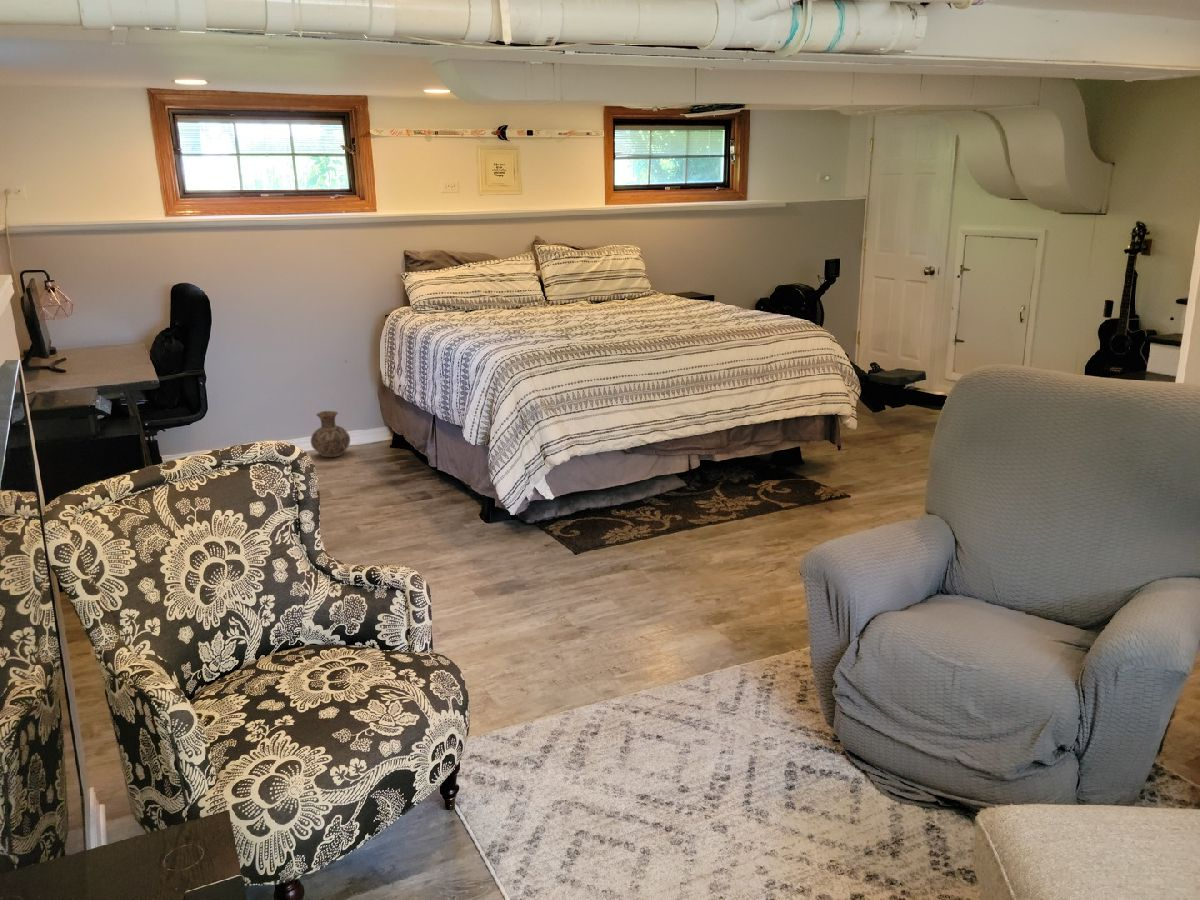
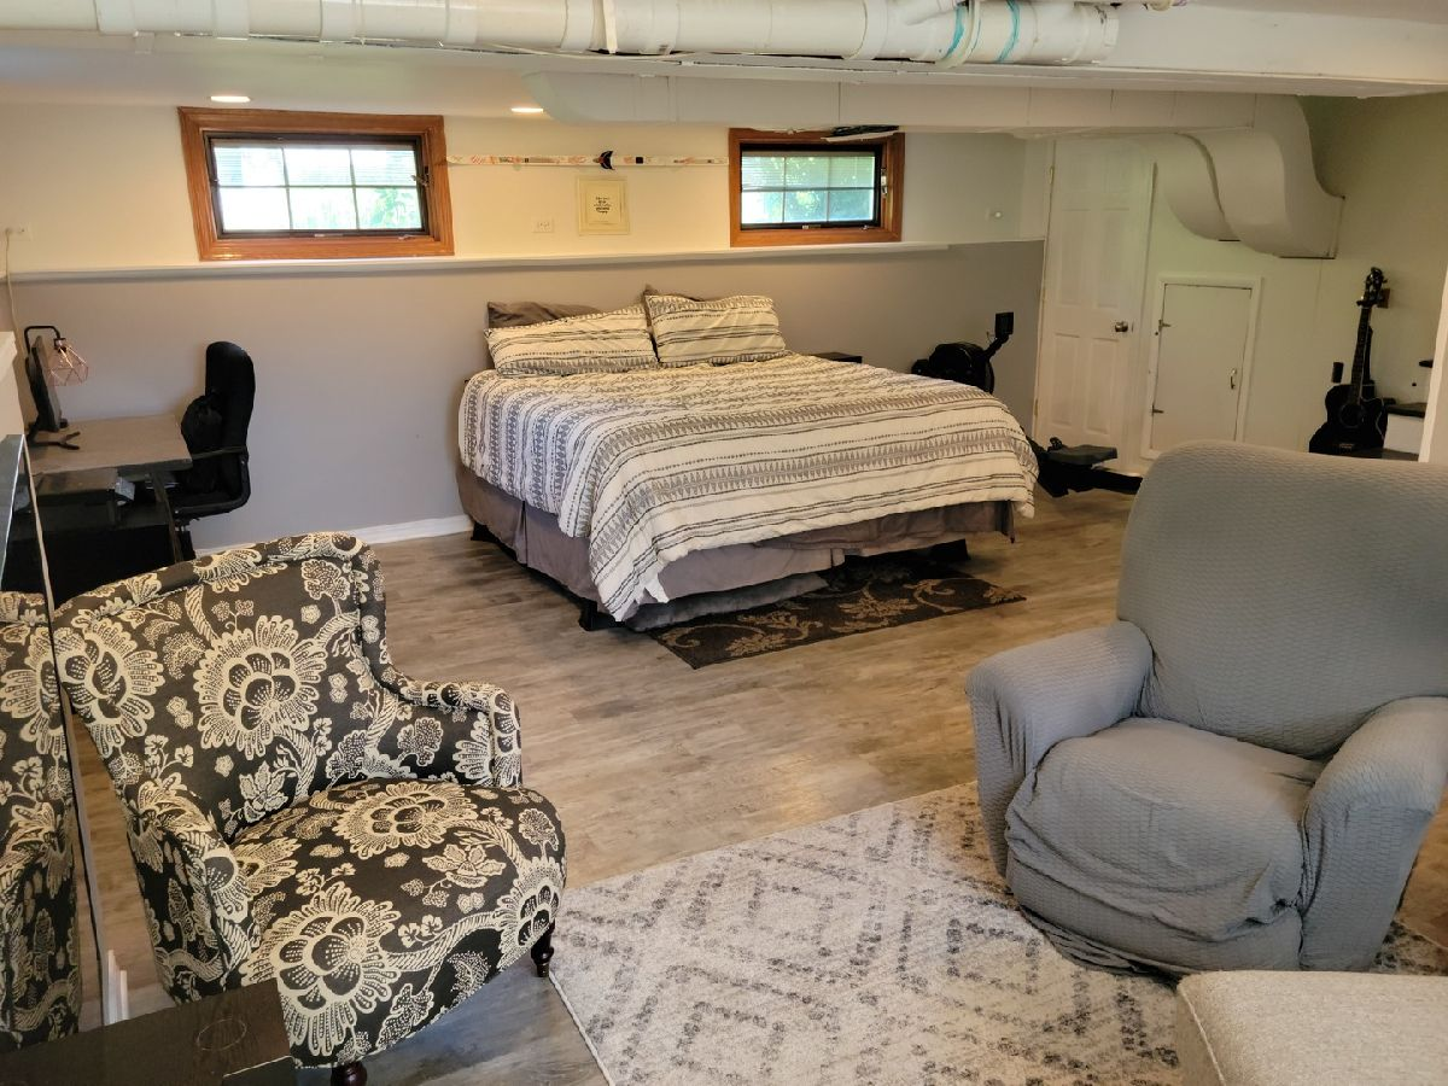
- ceramic jug [310,410,351,458]
